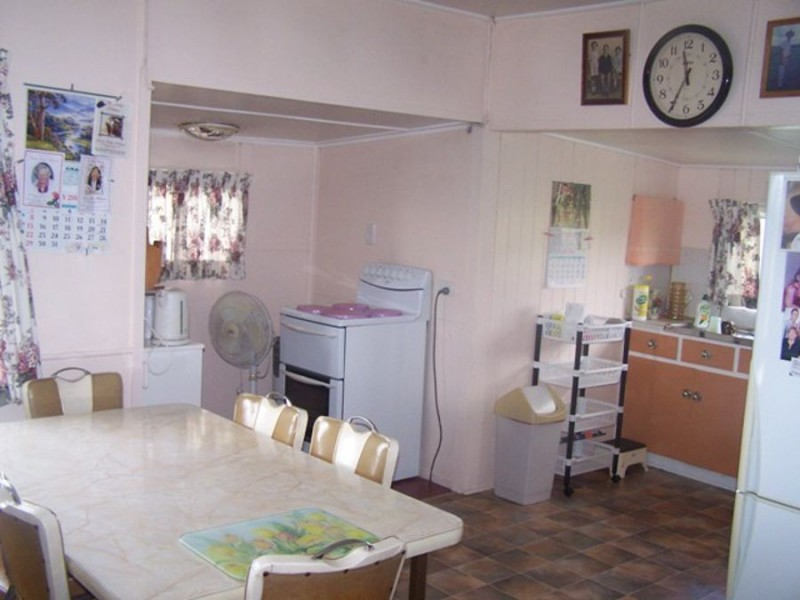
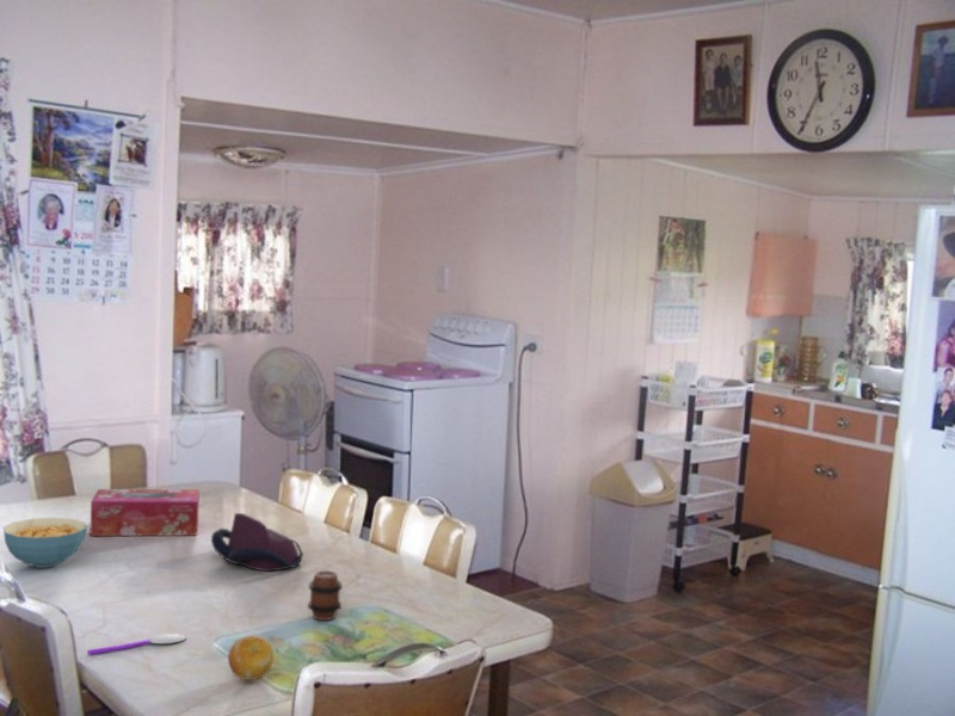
+ spoon [86,632,187,655]
+ fruit [227,634,275,681]
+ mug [210,512,304,573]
+ cereal bowl [2,517,88,569]
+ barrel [307,569,344,622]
+ tissue box [90,488,201,537]
